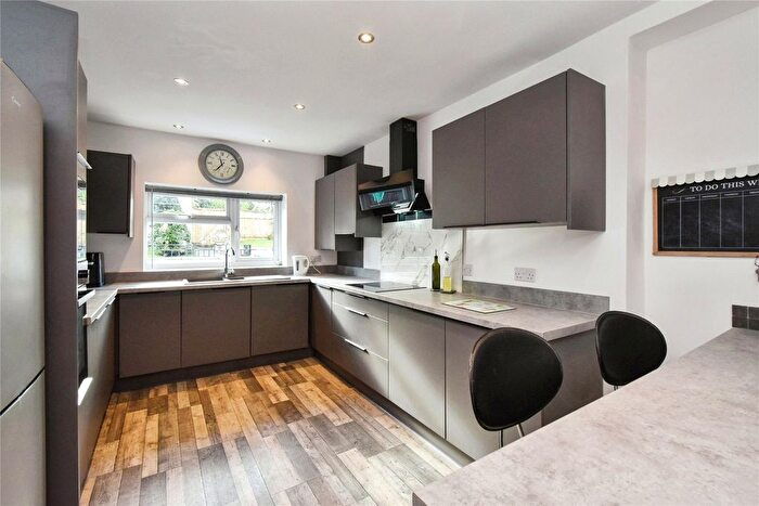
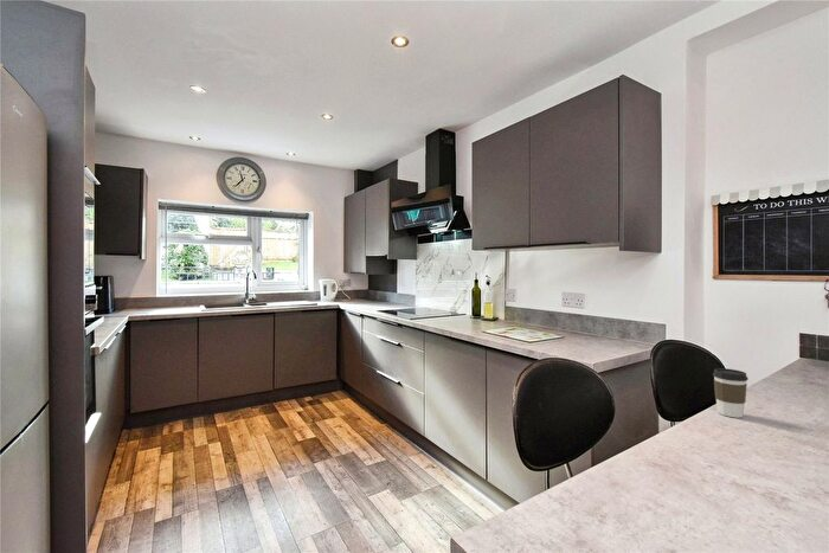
+ coffee cup [712,367,750,419]
